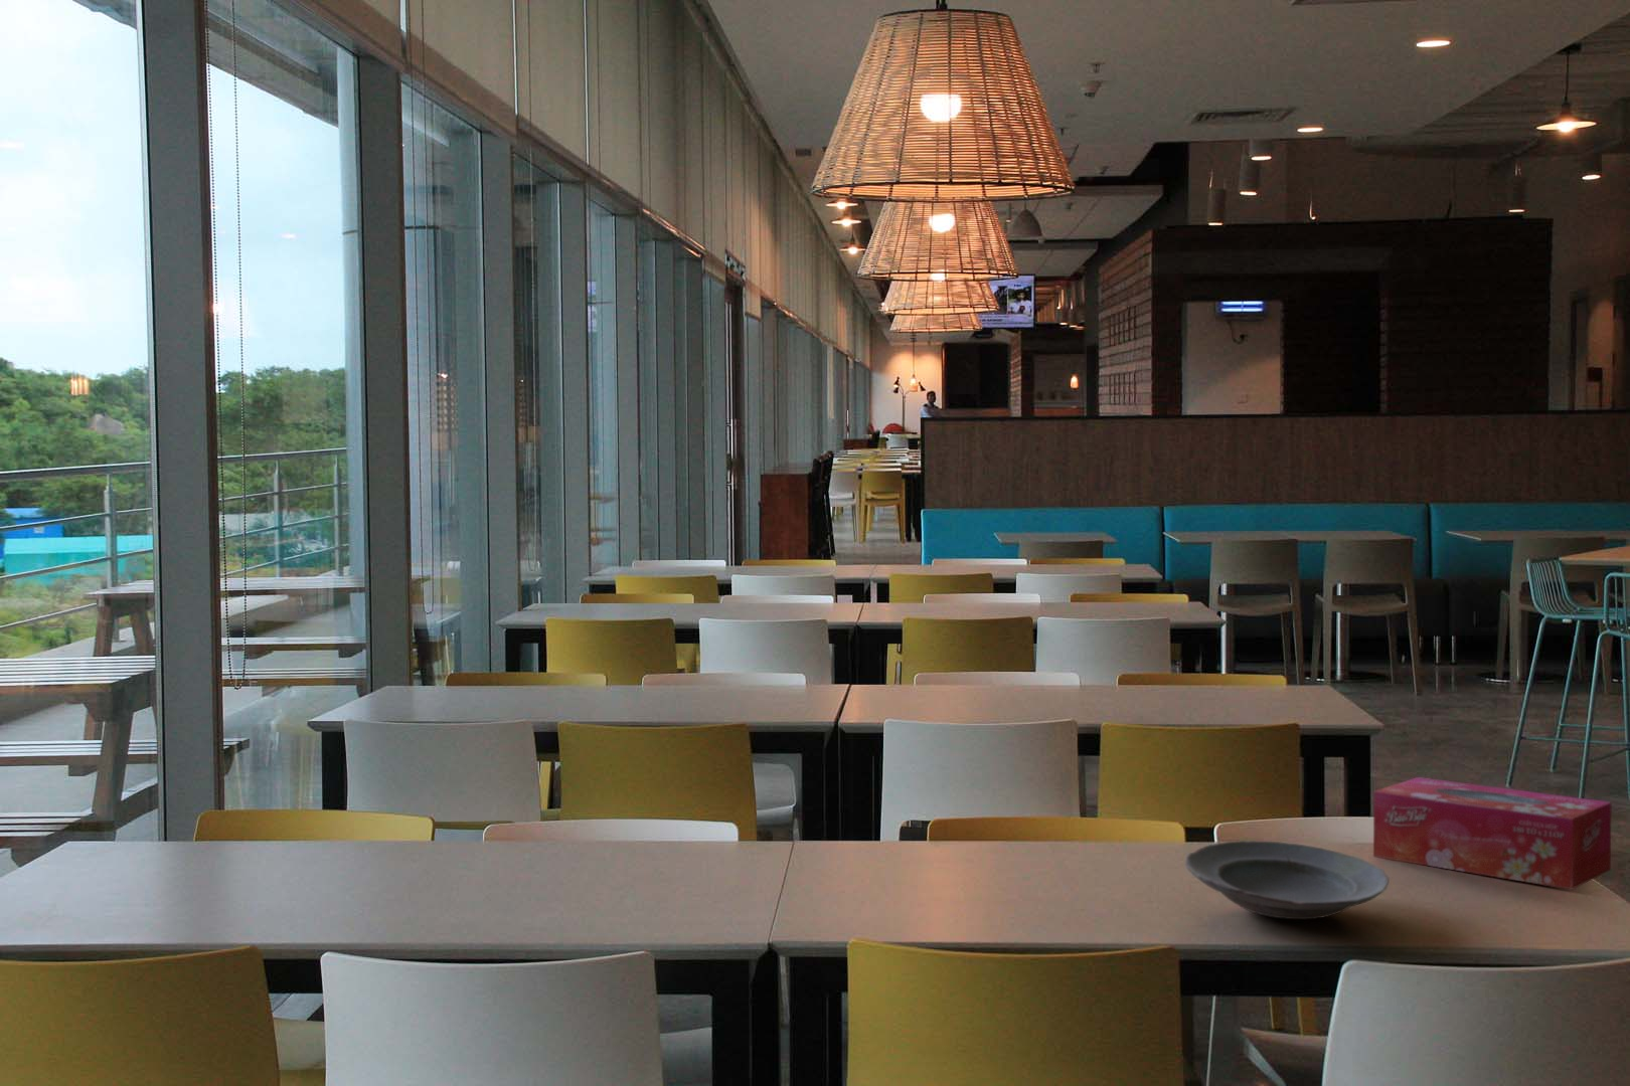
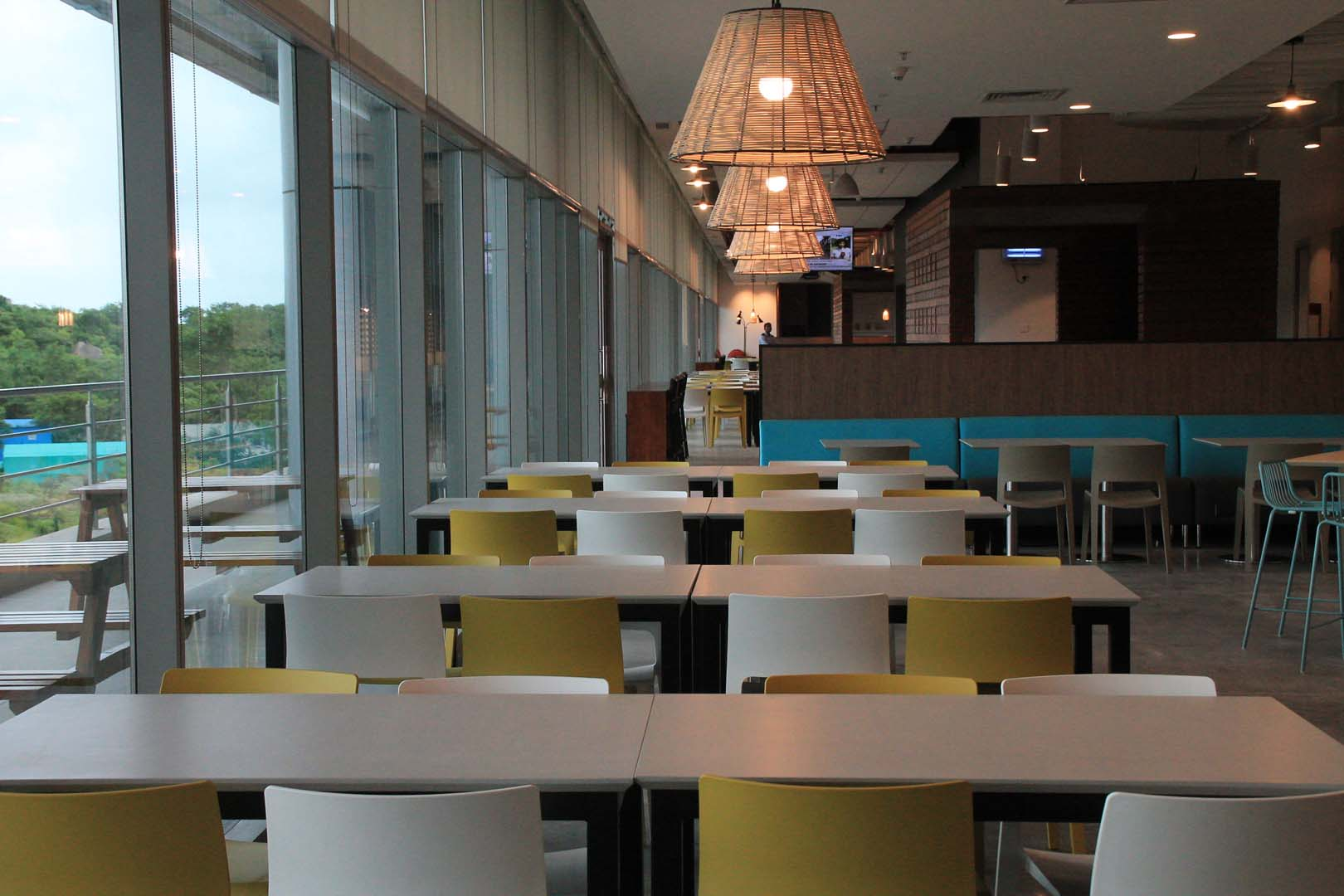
- plate [1184,840,1391,920]
- tissue box [1373,776,1613,891]
